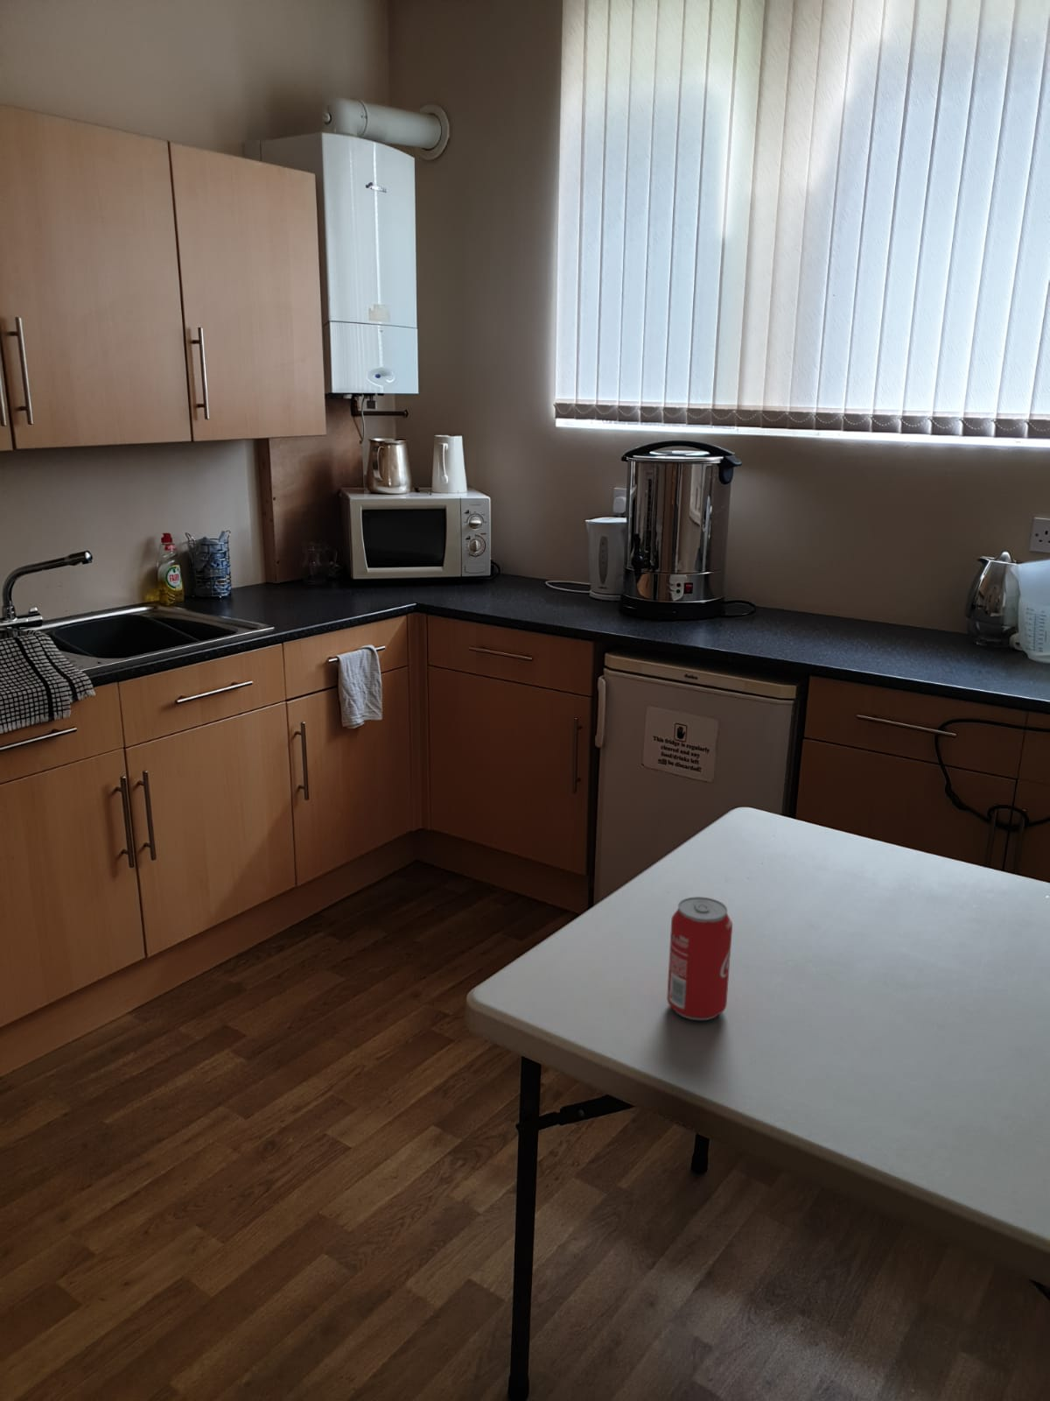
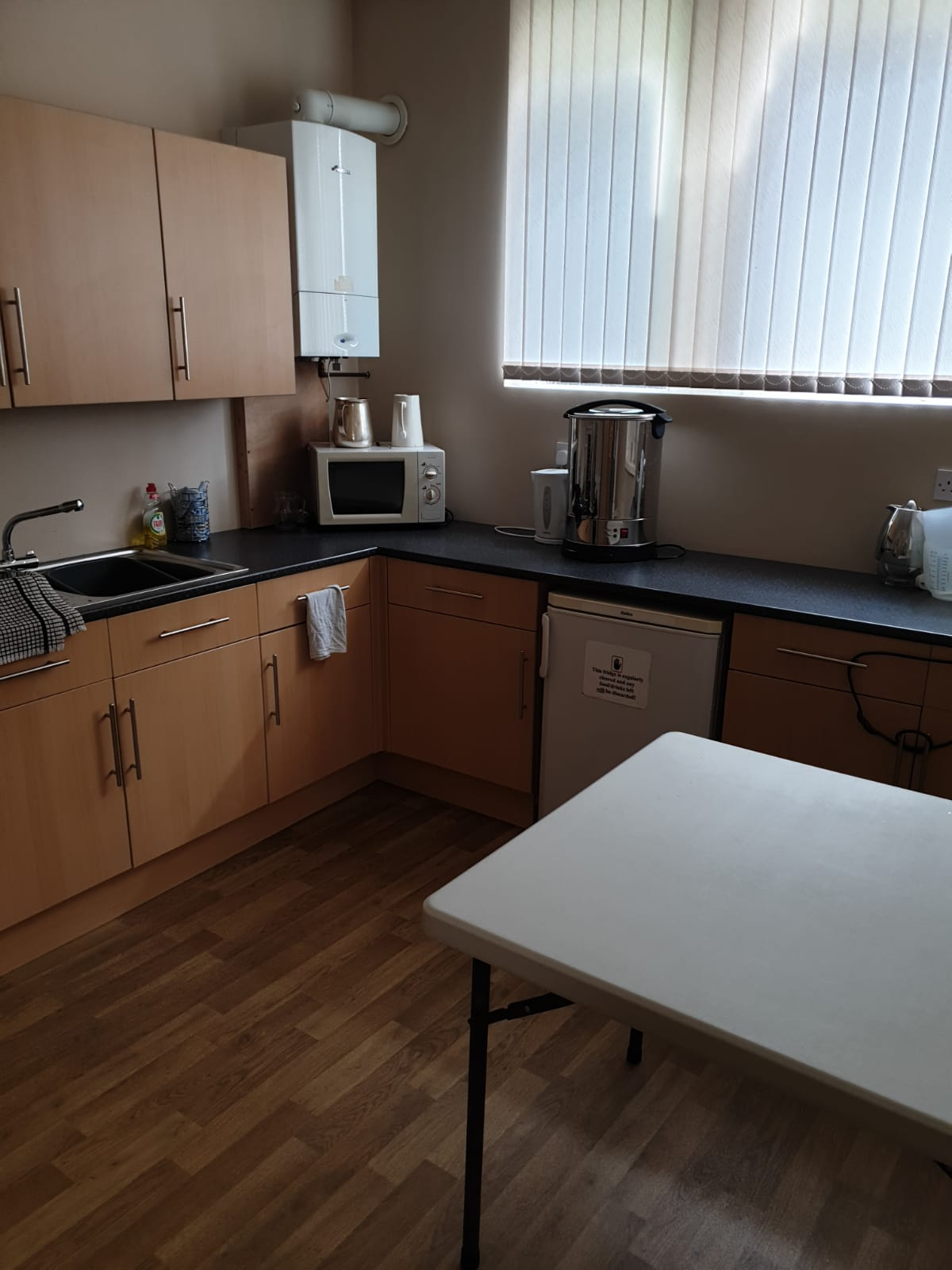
- beverage can [666,896,733,1022]
